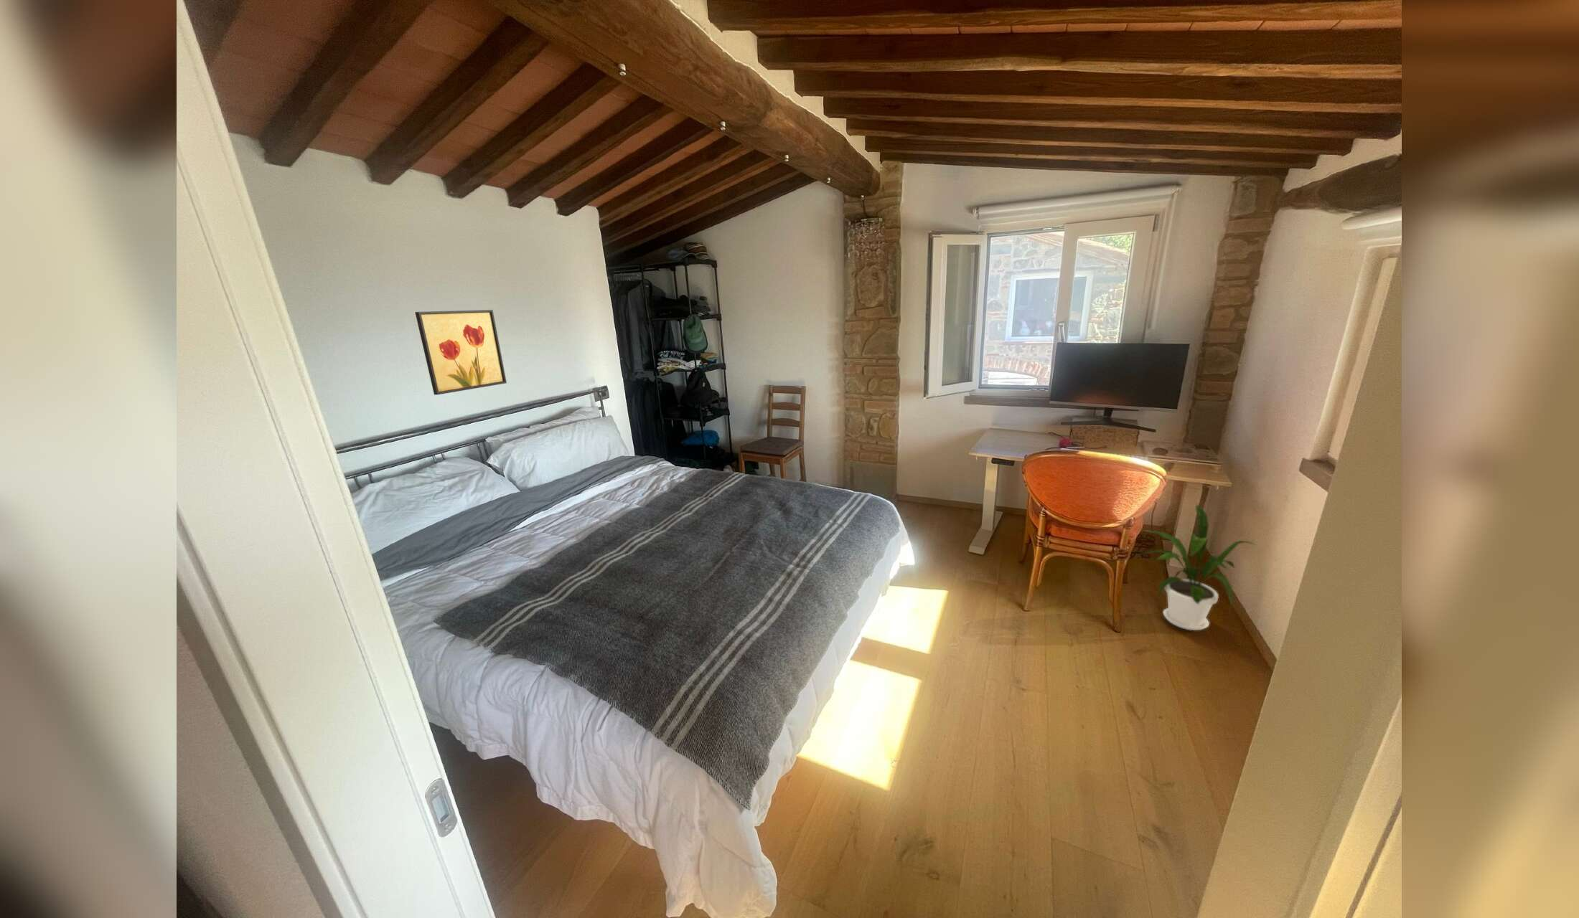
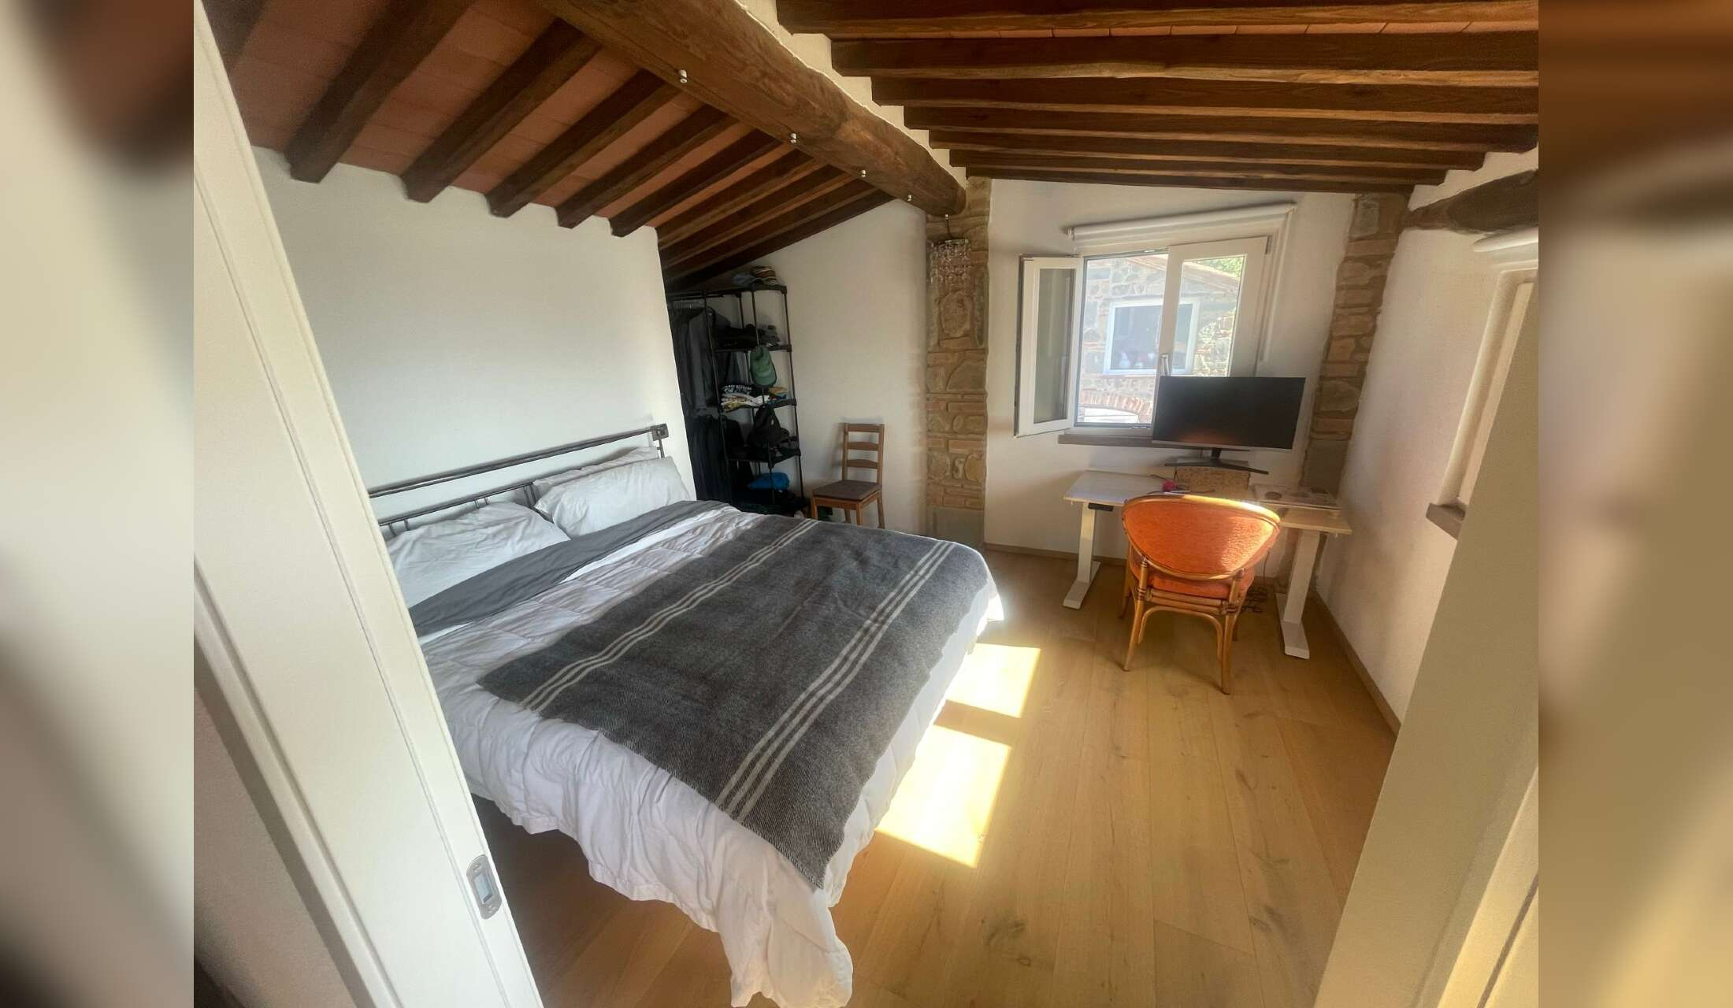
- house plant [1137,504,1256,632]
- wall art [414,309,507,396]
